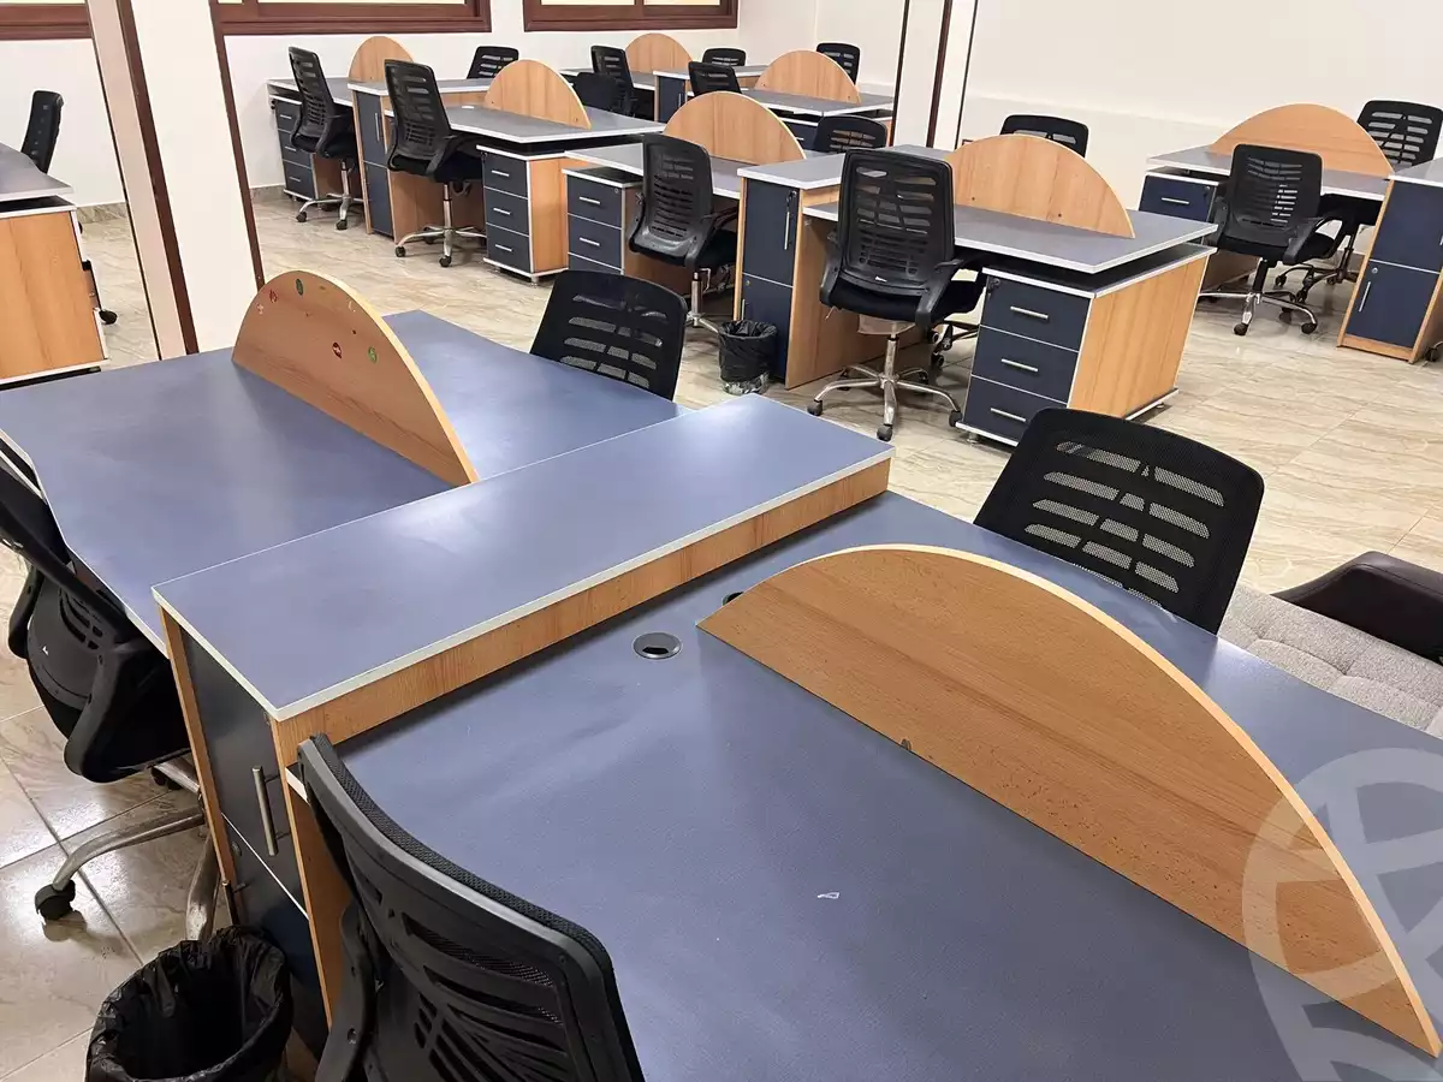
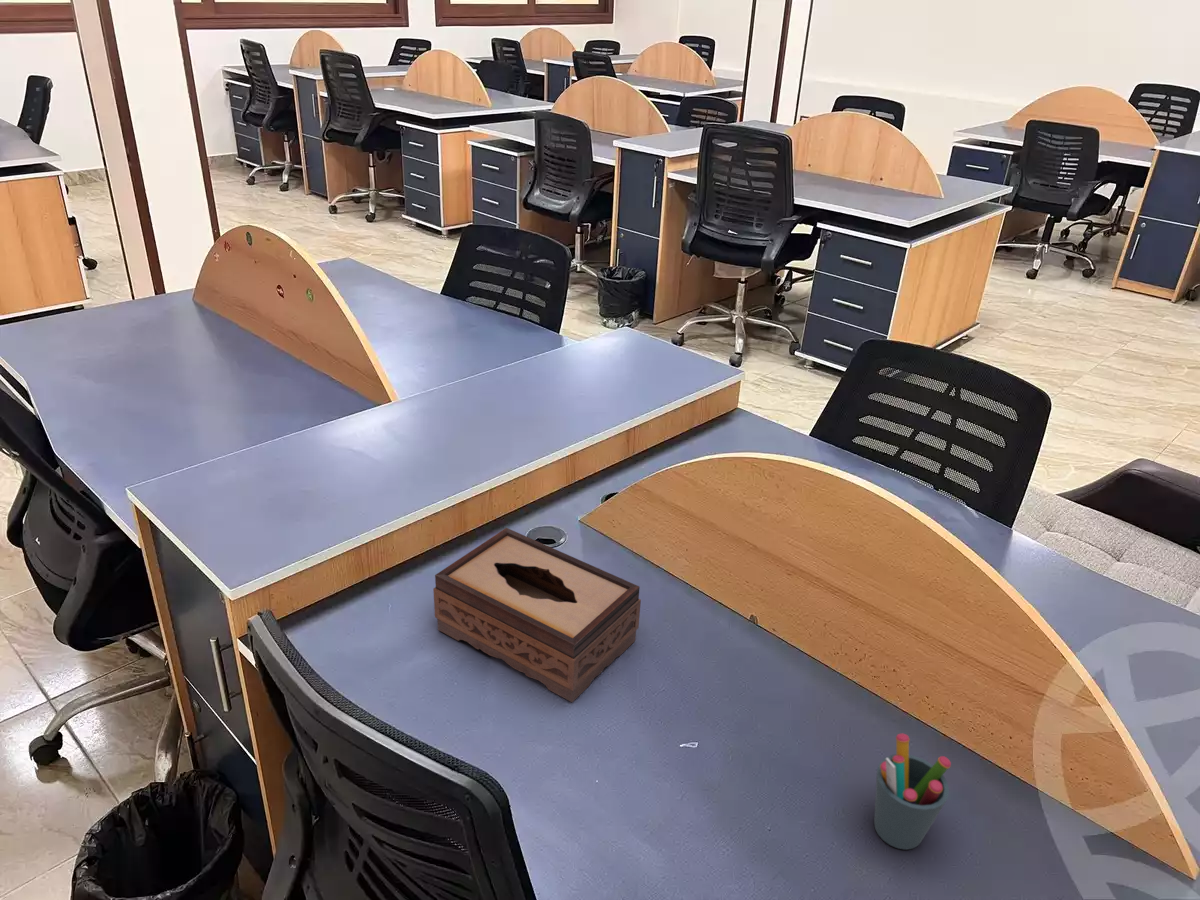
+ pen holder [873,732,952,851]
+ tissue box [432,527,642,703]
